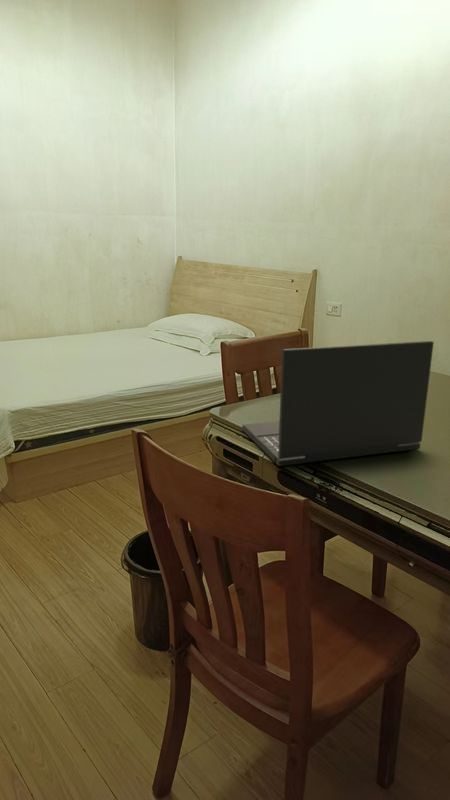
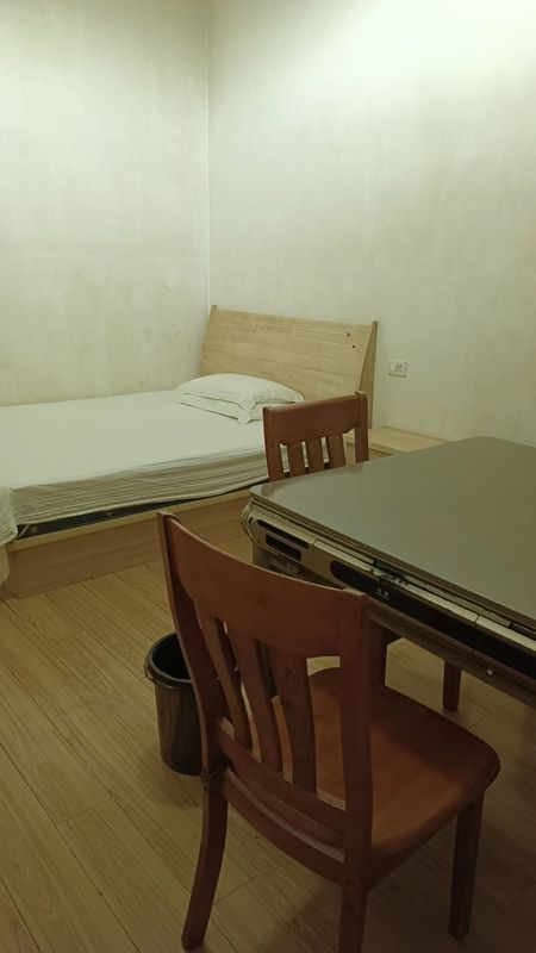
- laptop [241,340,435,467]
